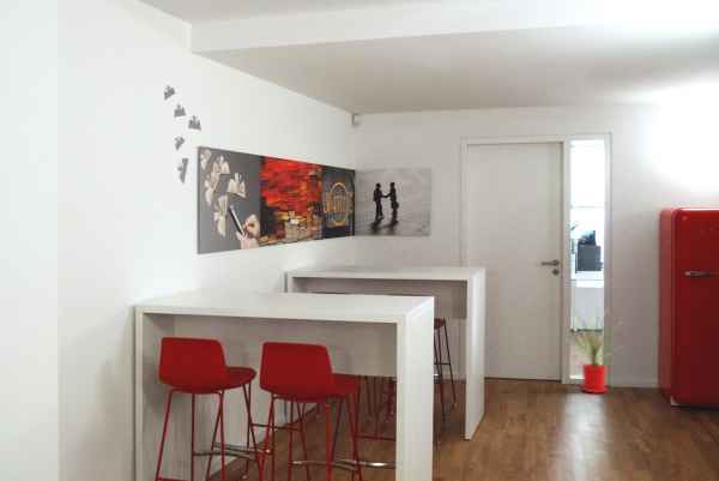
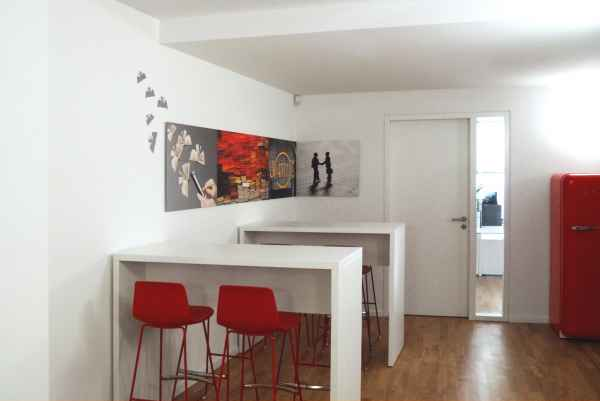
- house plant [567,309,628,395]
